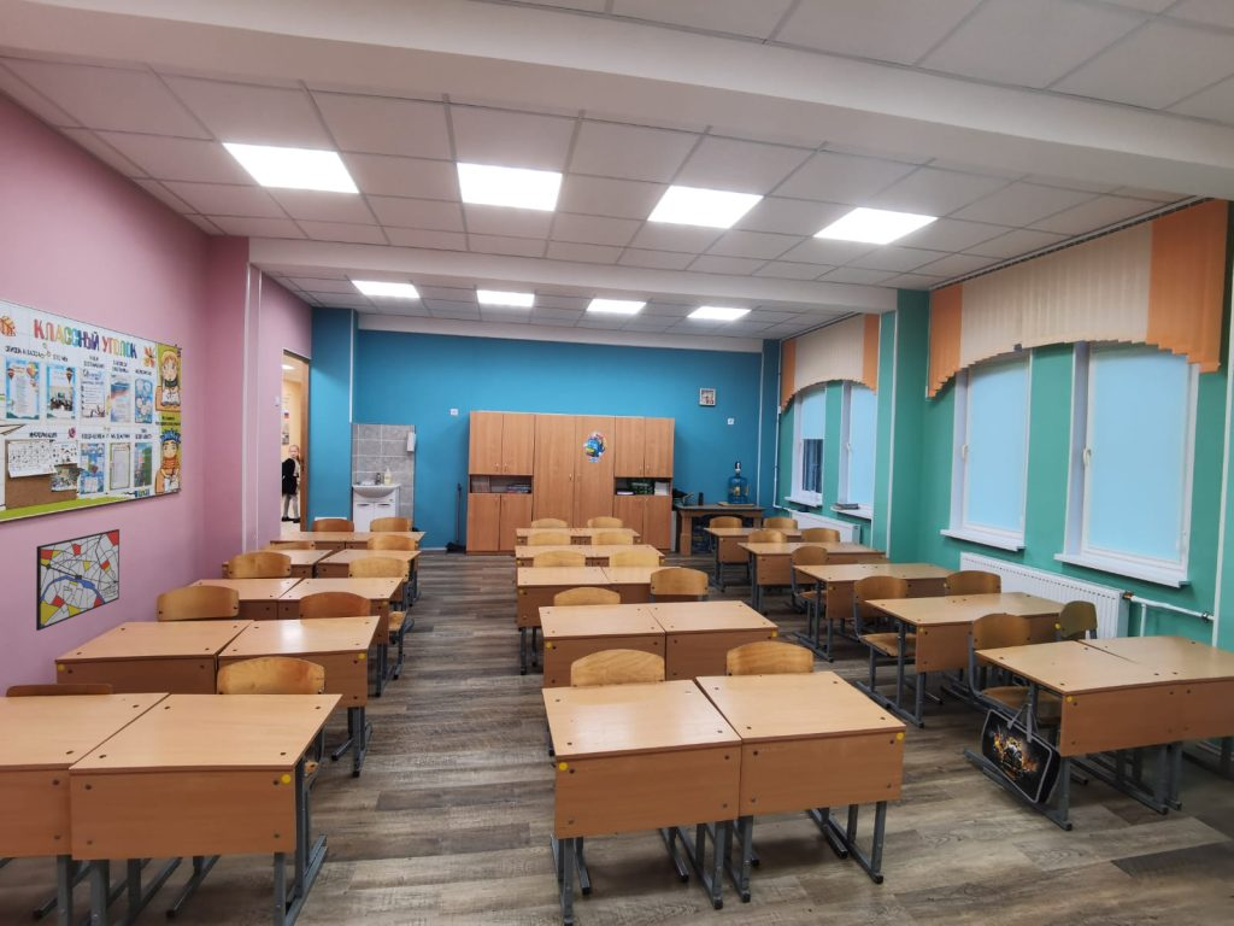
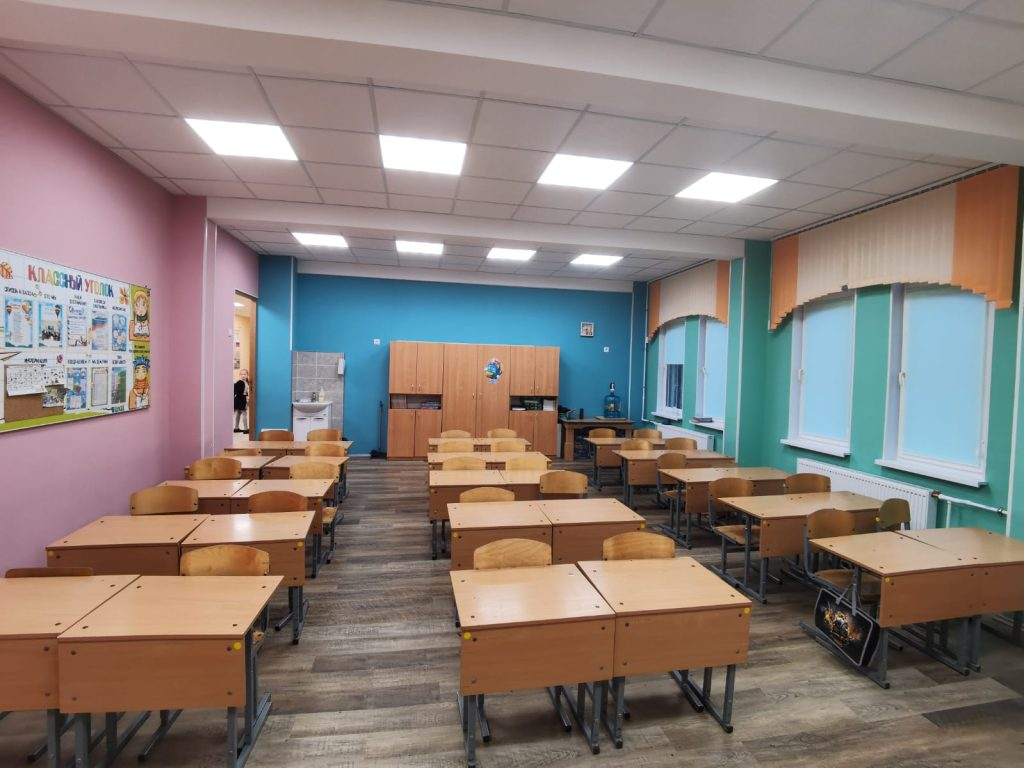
- wall art [35,528,121,632]
